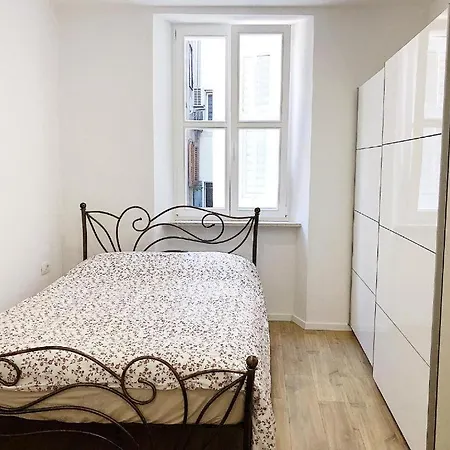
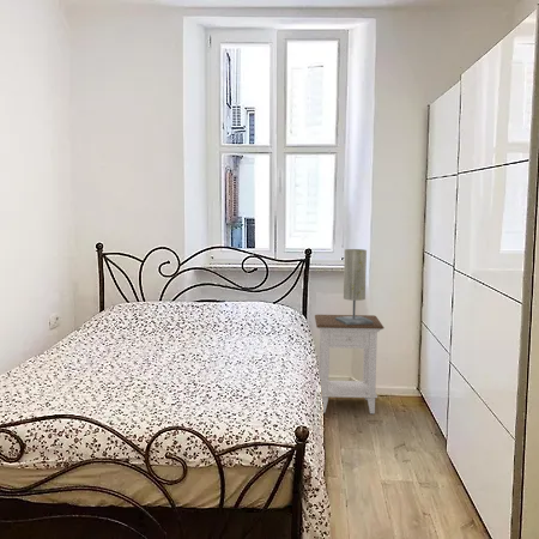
+ table lamp [335,248,374,325]
+ nightstand [314,314,386,414]
